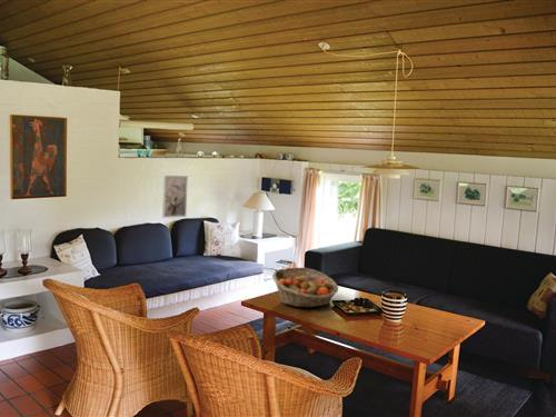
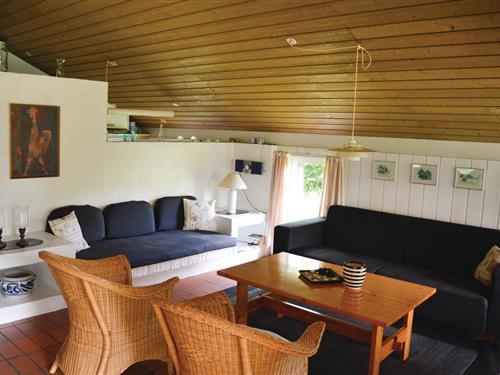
- wall art [161,175,189,219]
- fruit basket [271,266,339,308]
